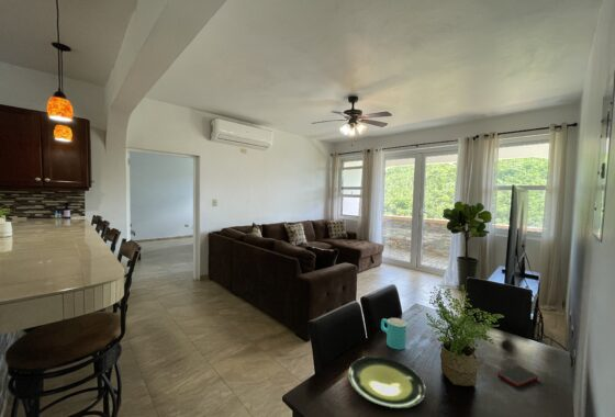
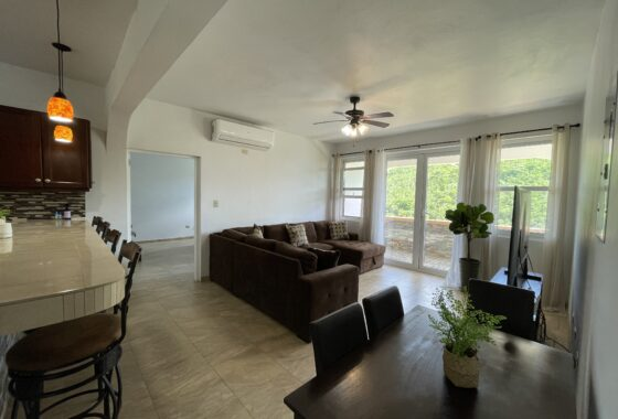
- cell phone [496,364,539,387]
- cup [380,317,407,350]
- plate [347,356,427,409]
